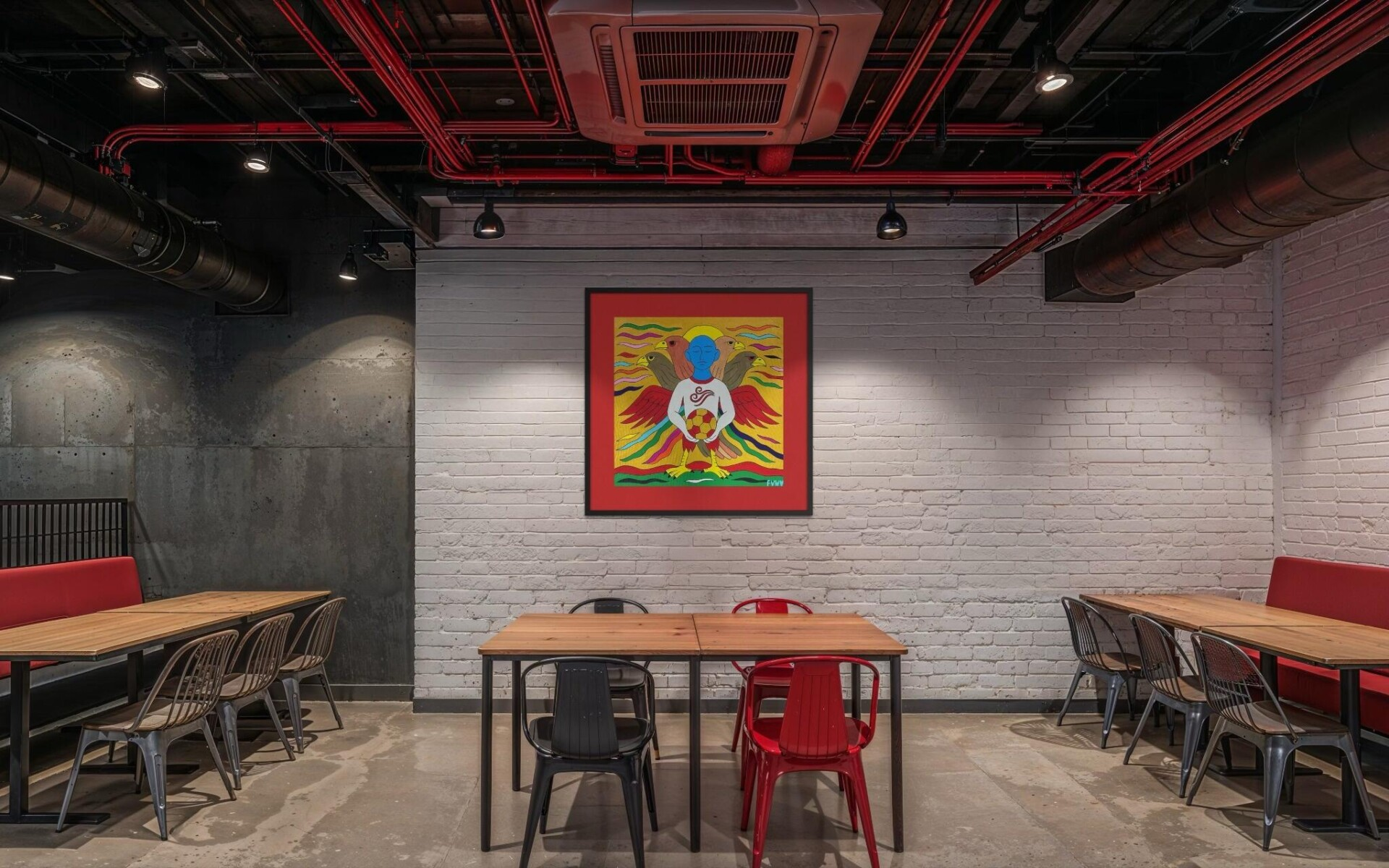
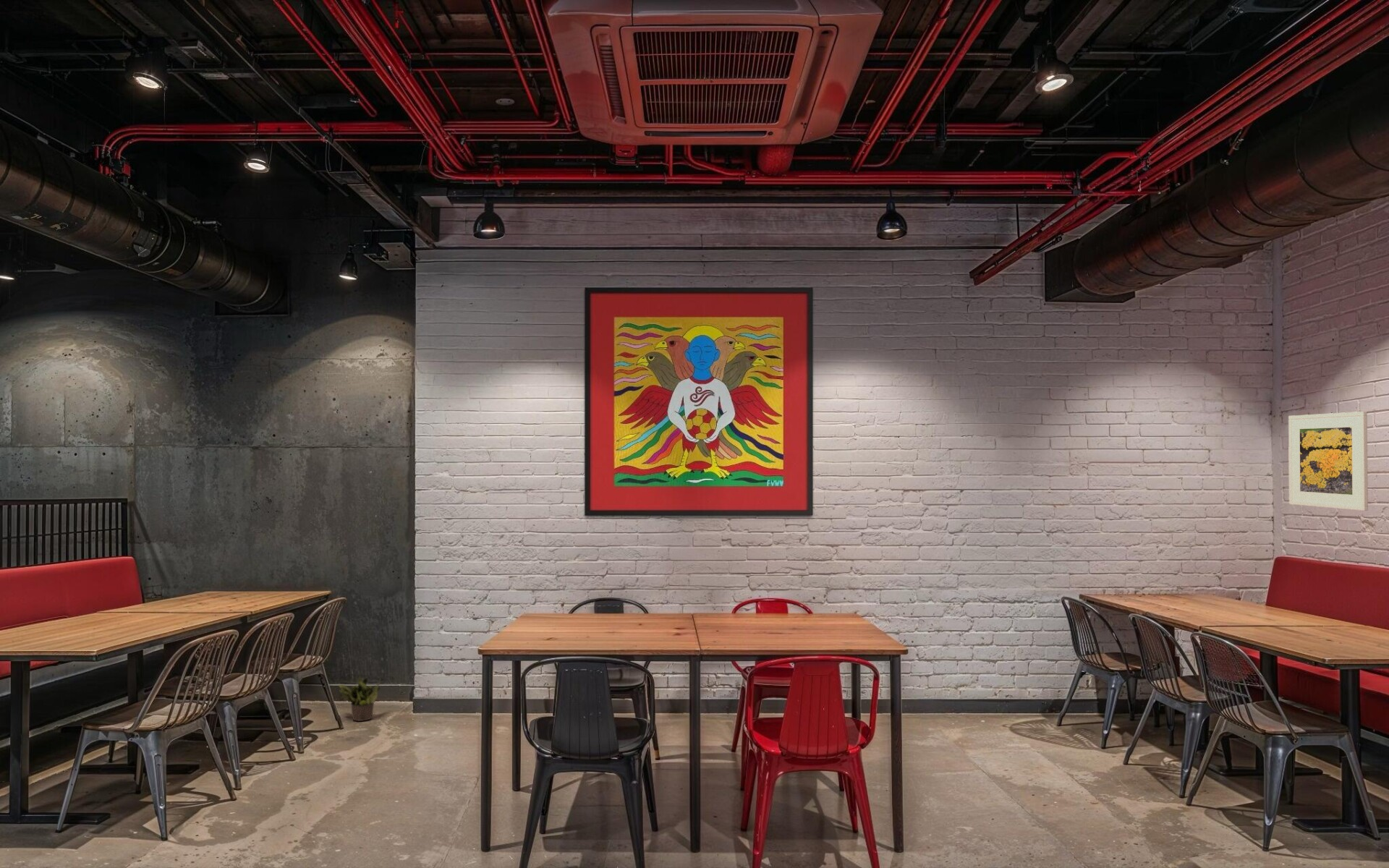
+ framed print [1288,411,1369,511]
+ potted plant [337,676,381,722]
